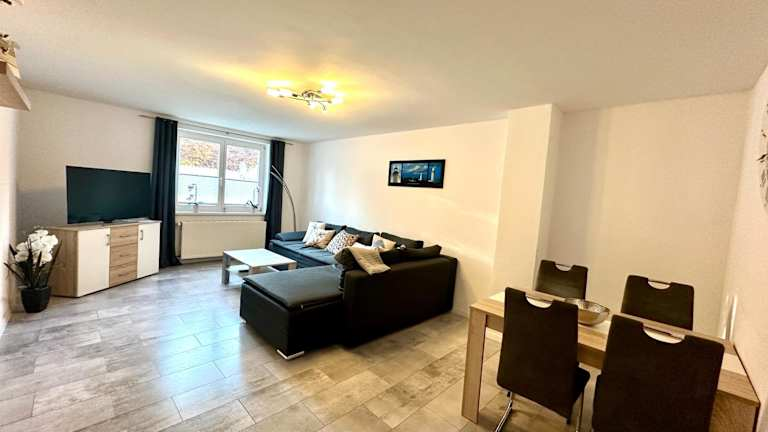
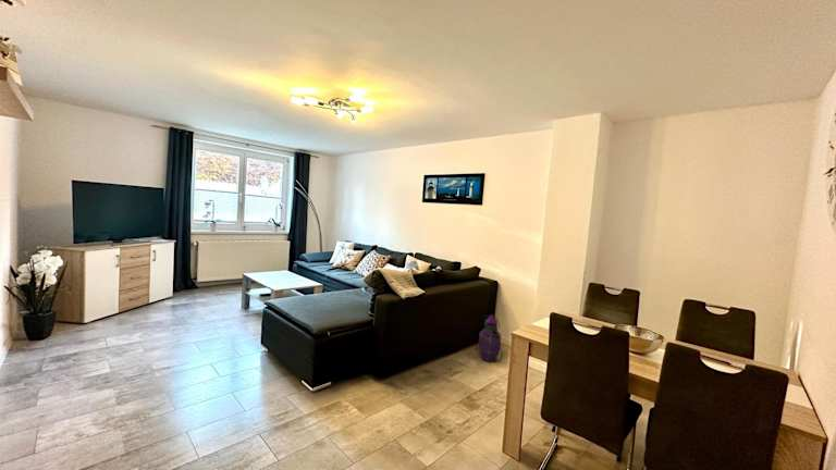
+ lantern [476,313,504,362]
